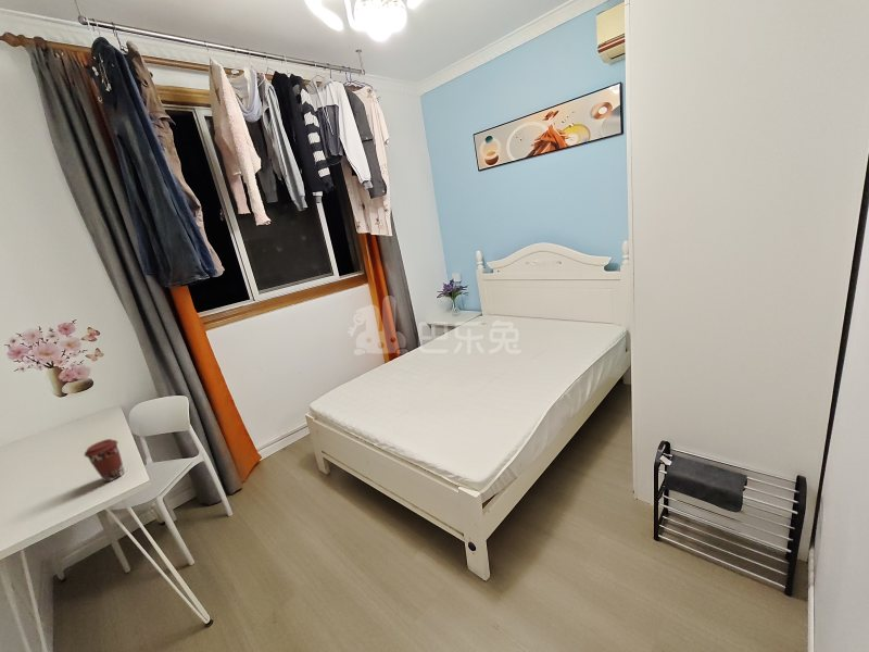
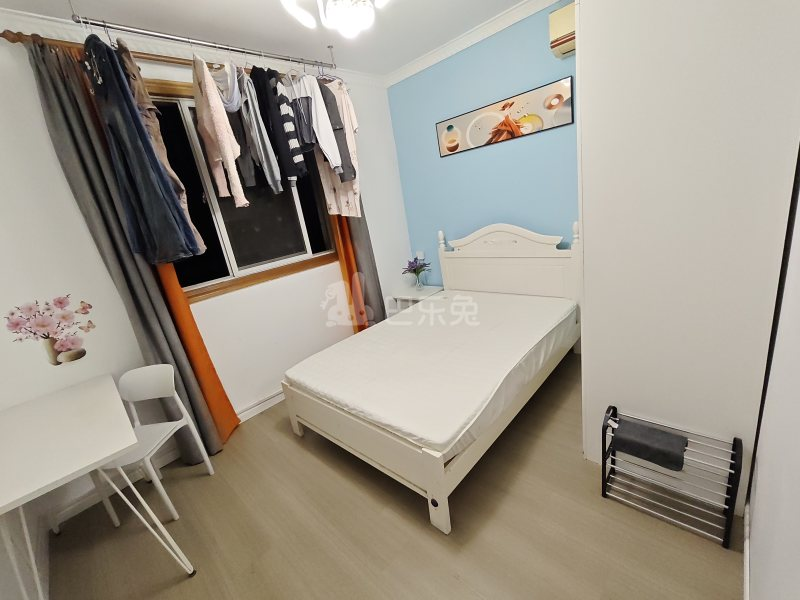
- coffee cup [84,438,125,482]
